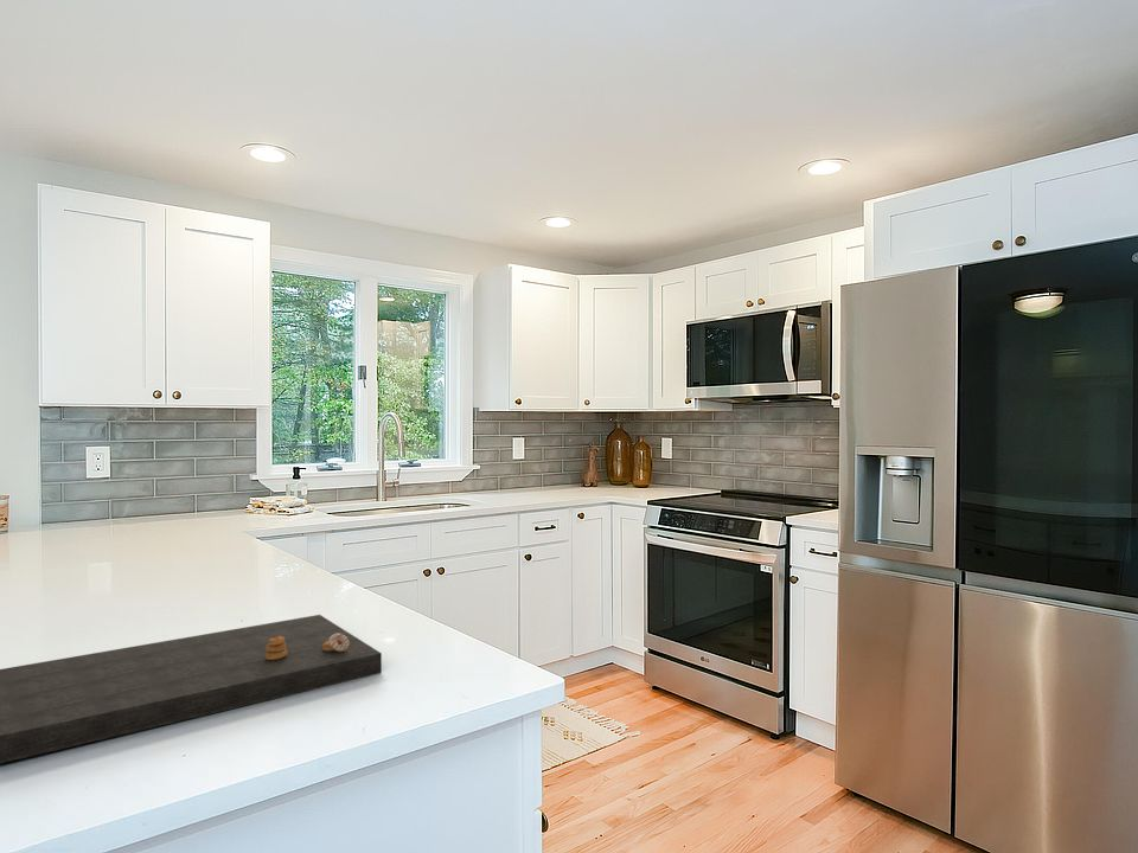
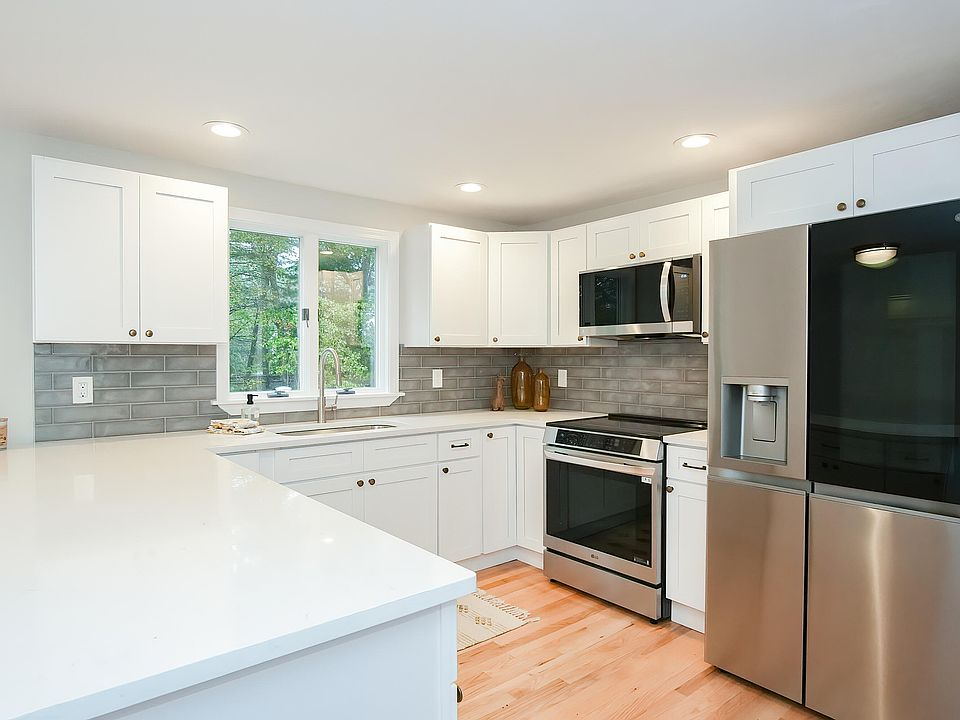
- cutting board [0,614,383,764]
